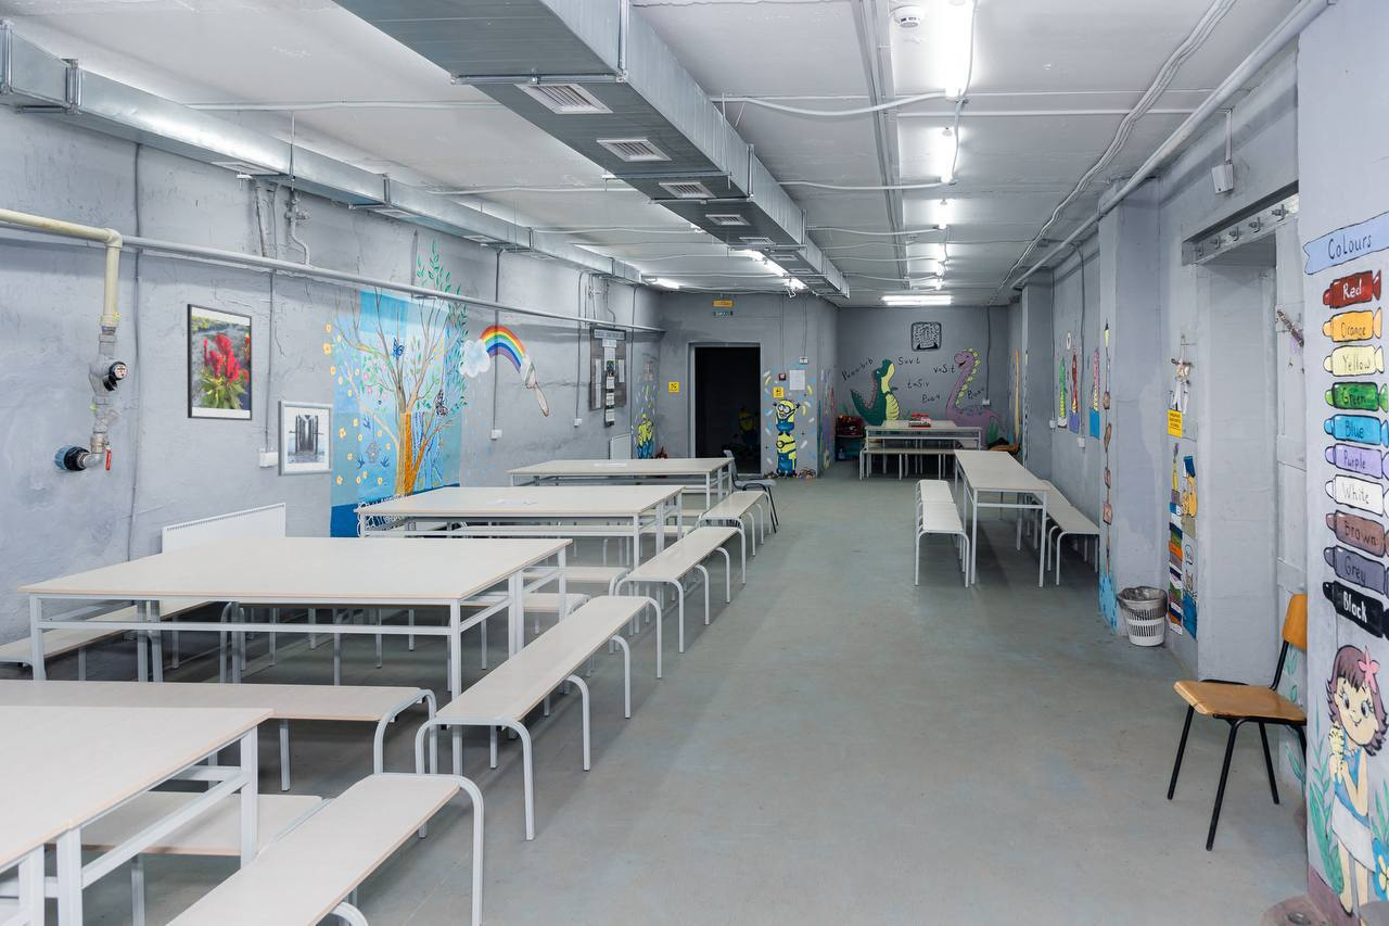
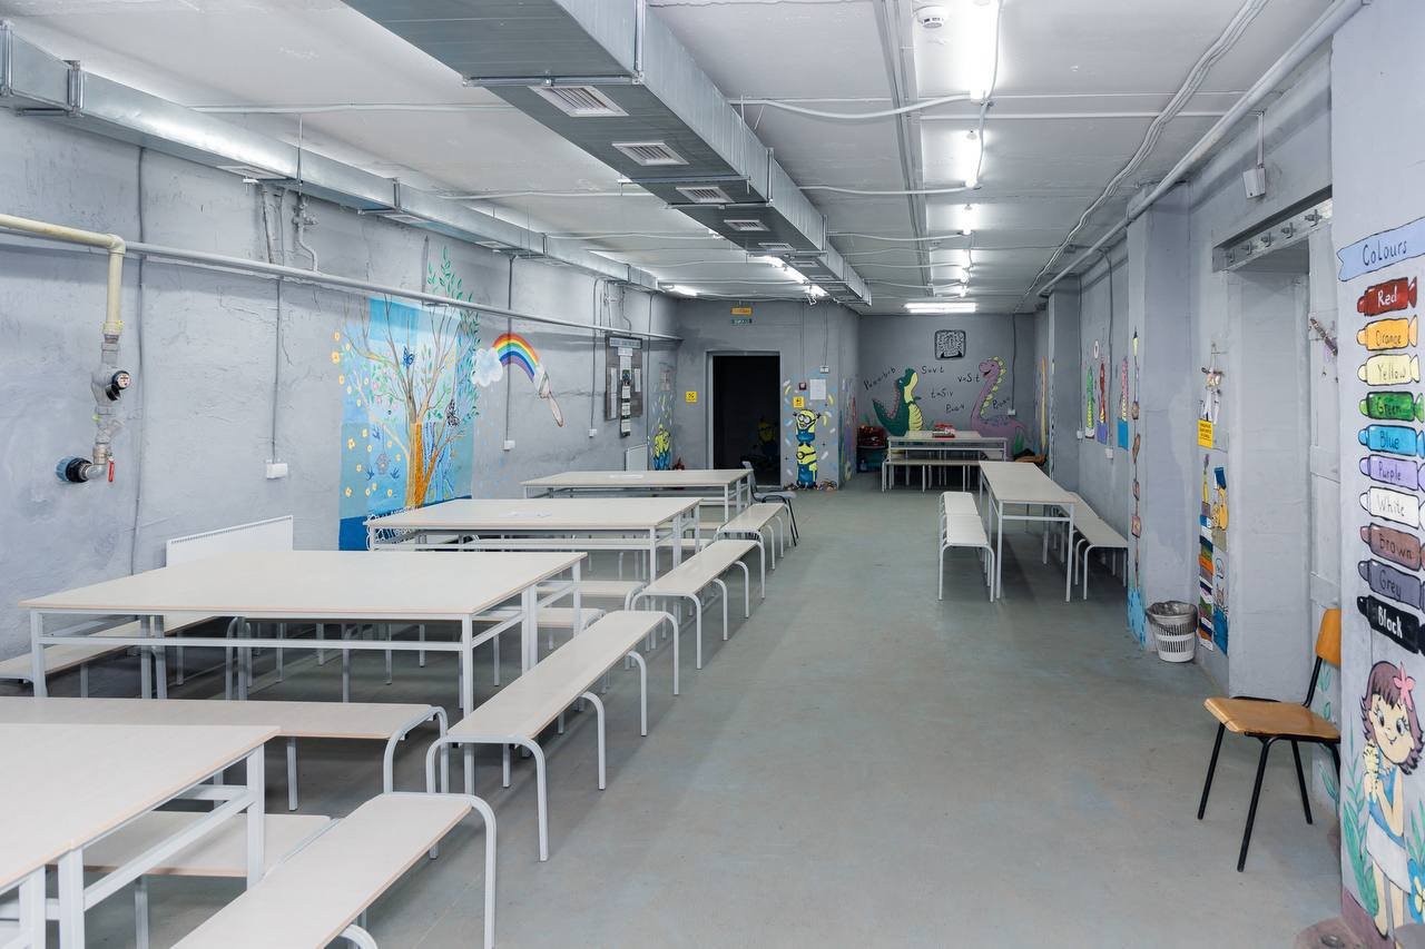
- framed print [186,303,254,422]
- wall art [277,399,334,478]
